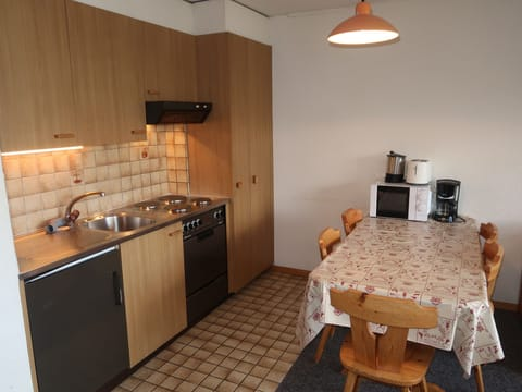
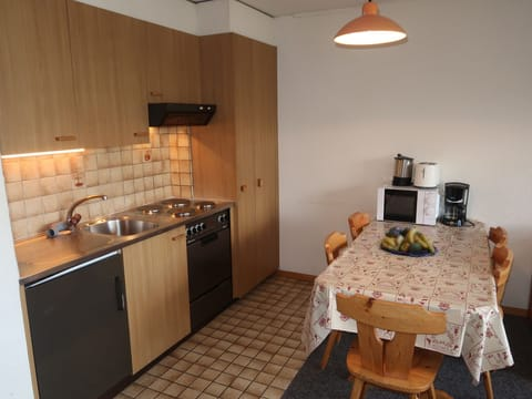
+ fruit bowl [379,225,438,258]
